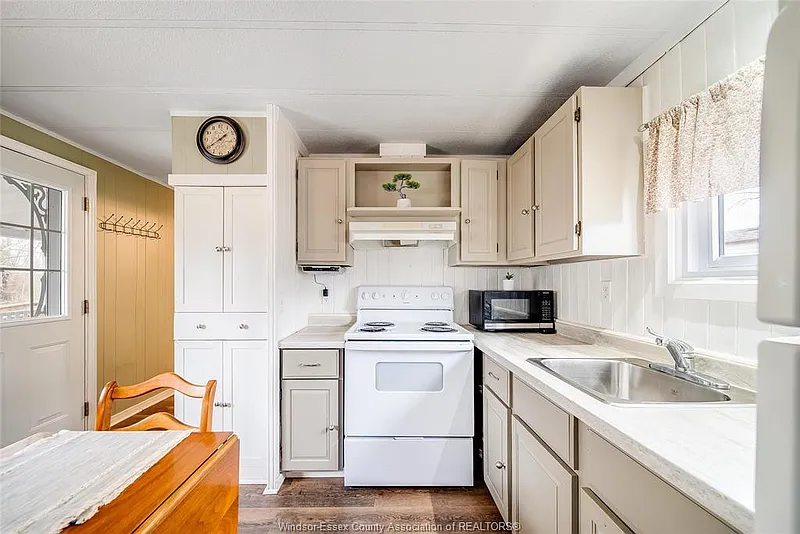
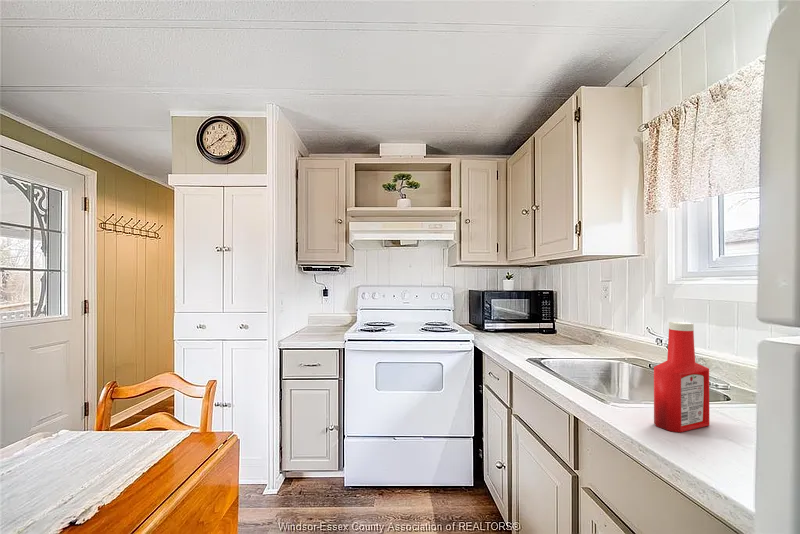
+ soap bottle [653,321,710,433]
